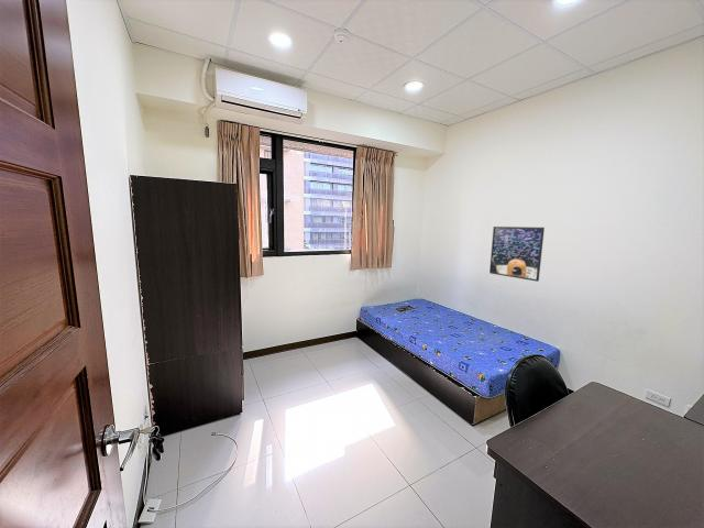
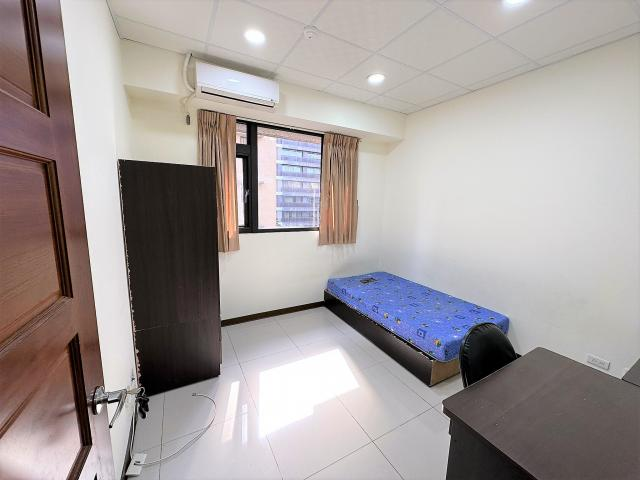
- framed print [488,226,546,283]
